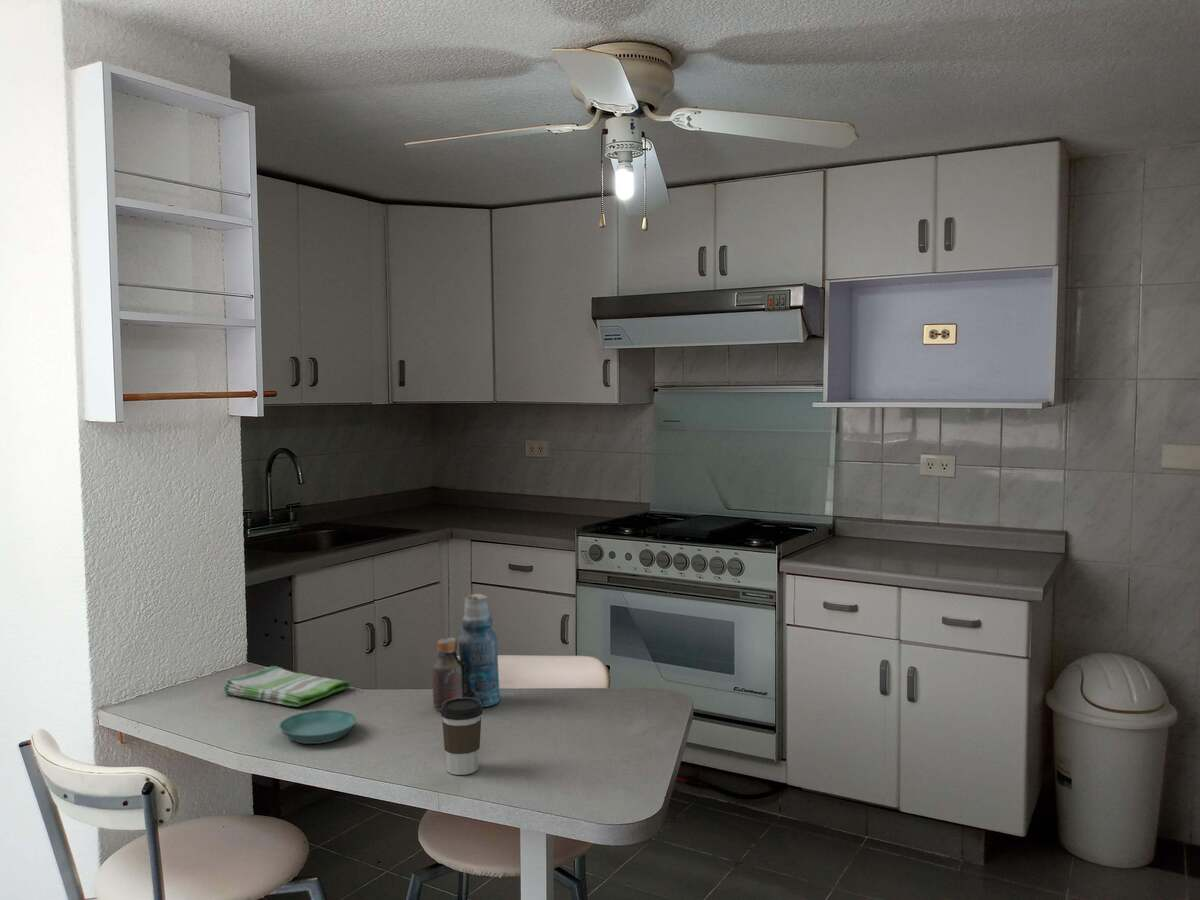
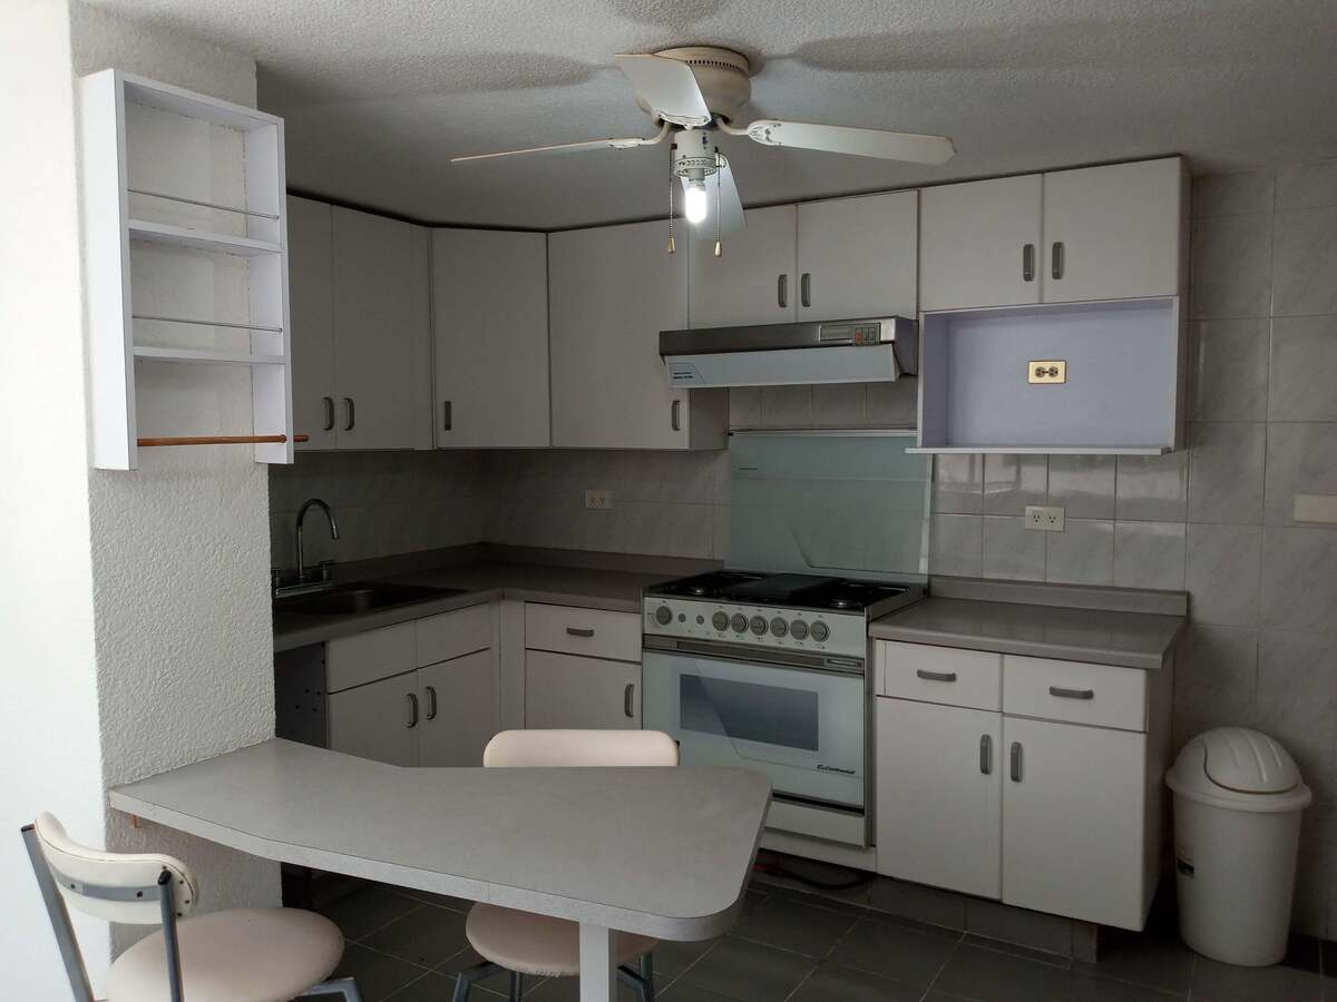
- dish towel [222,665,351,708]
- saucer [278,709,357,745]
- bottle [431,593,501,713]
- coffee cup [440,698,483,776]
